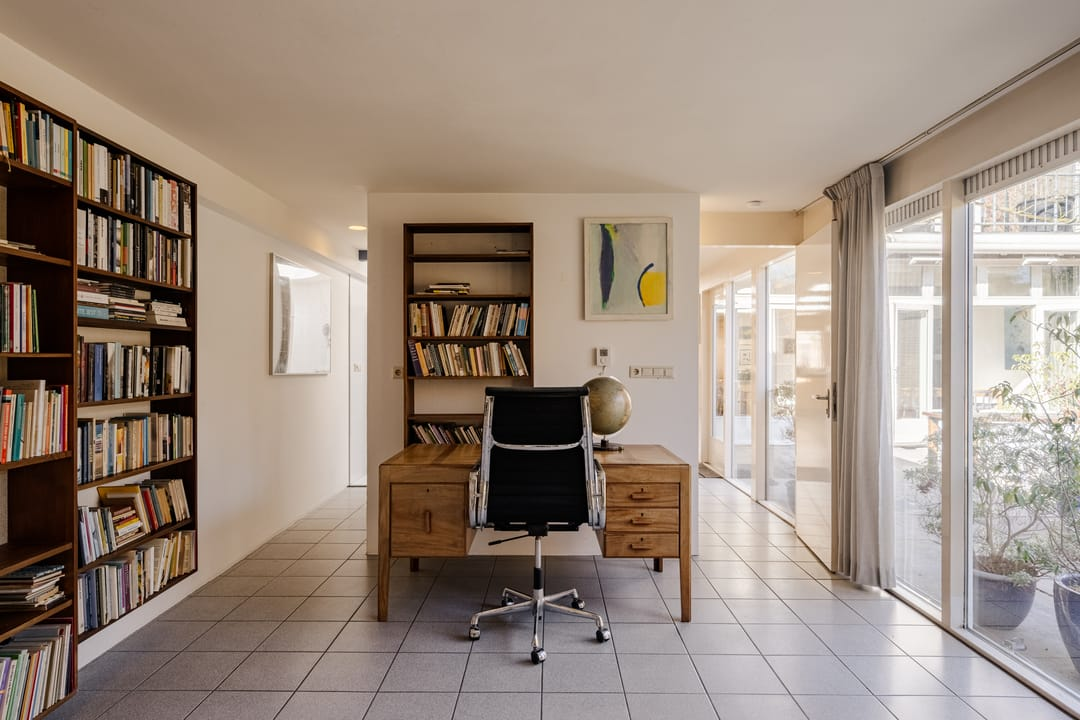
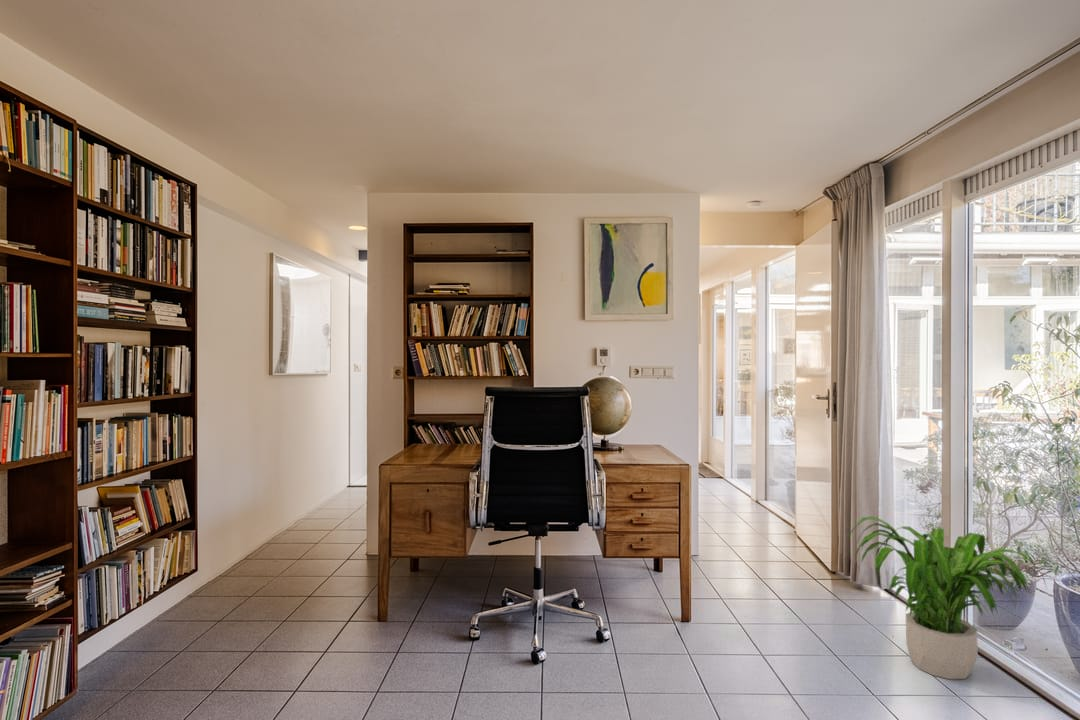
+ potted plant [846,516,1048,680]
